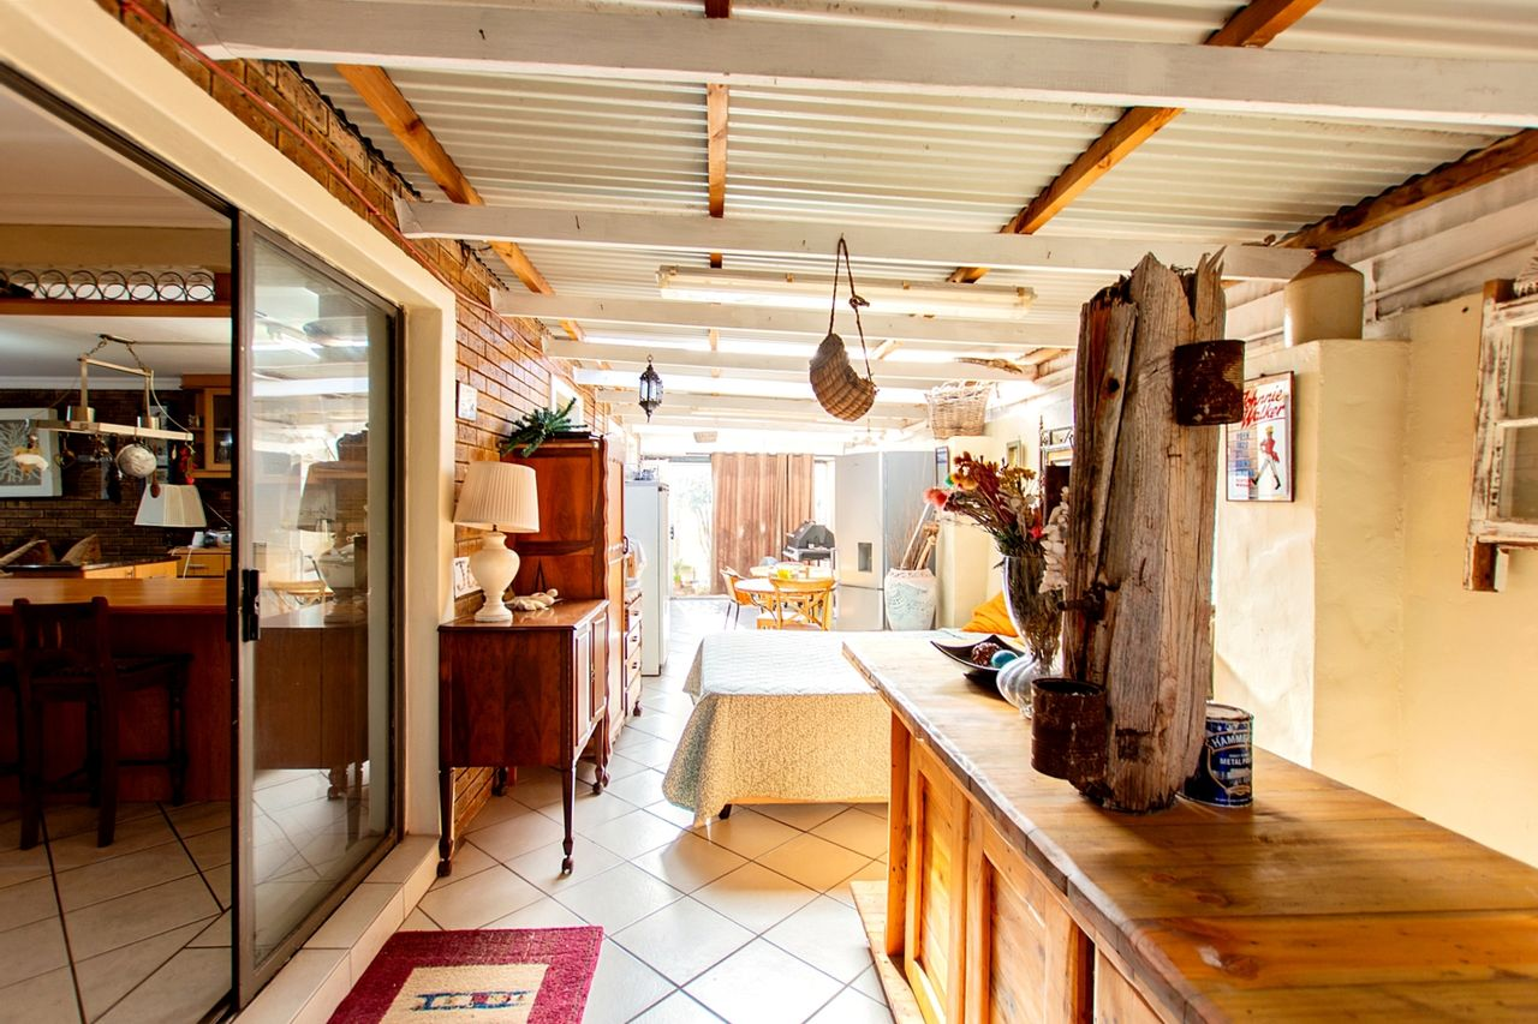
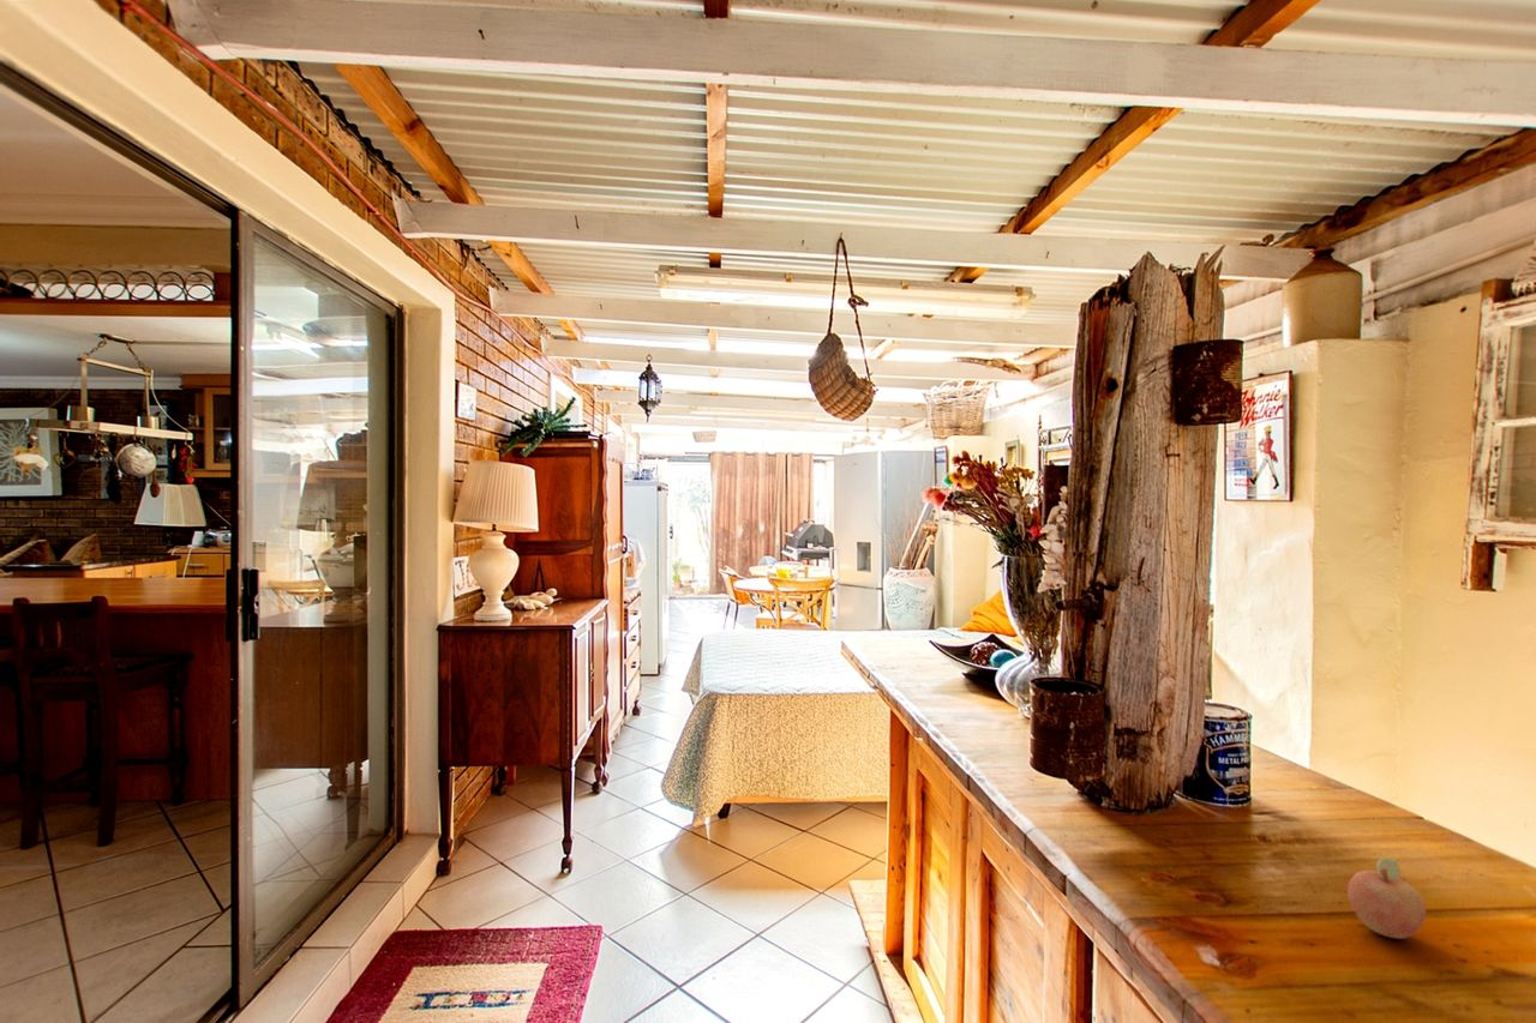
+ fruit [1346,856,1427,940]
